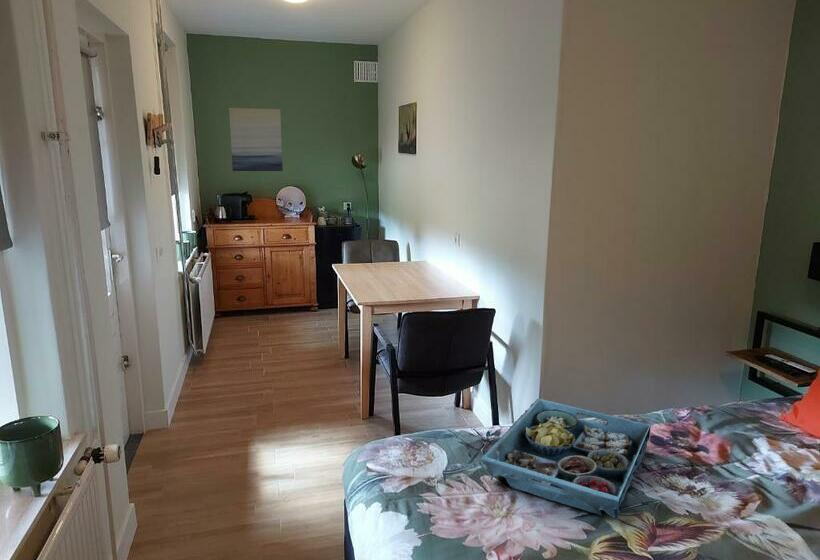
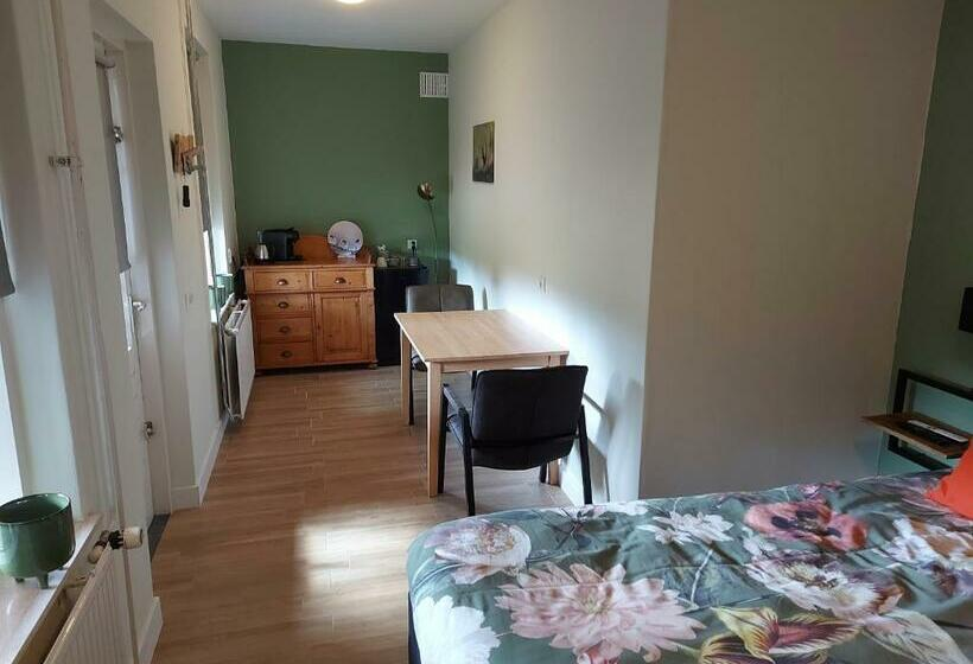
- wall art [228,107,284,172]
- serving tray [480,398,652,521]
